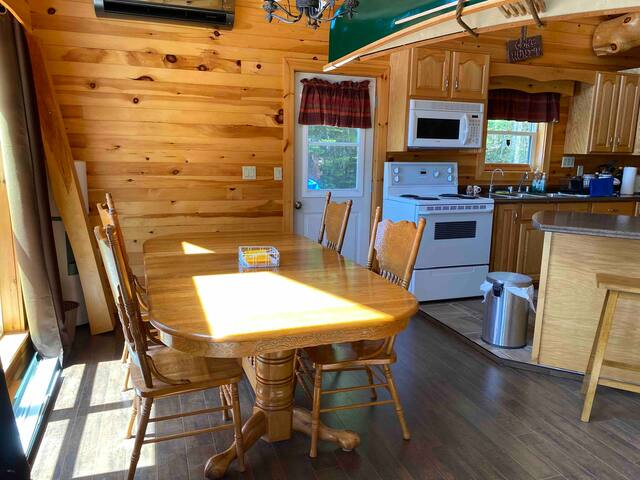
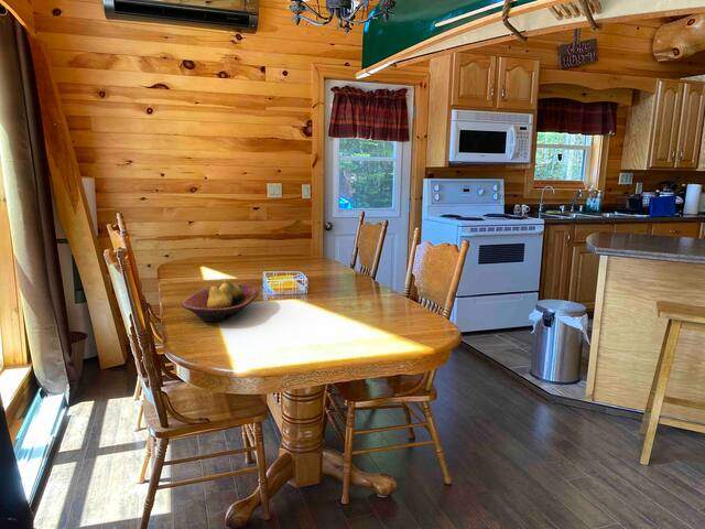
+ fruit bowl [181,278,260,323]
